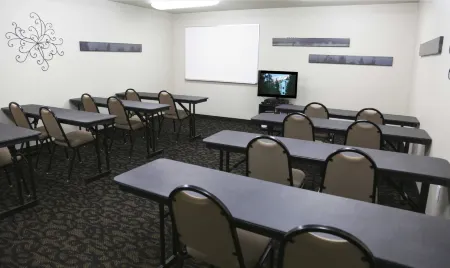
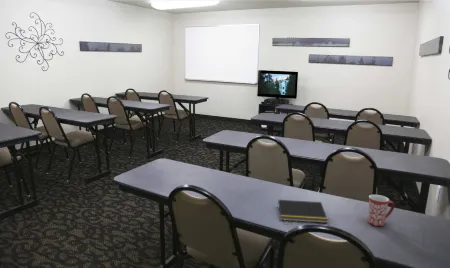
+ notepad [276,199,329,224]
+ mug [367,194,395,227]
